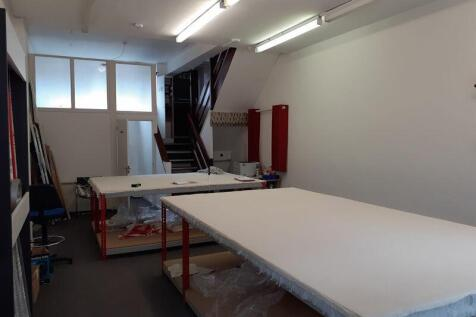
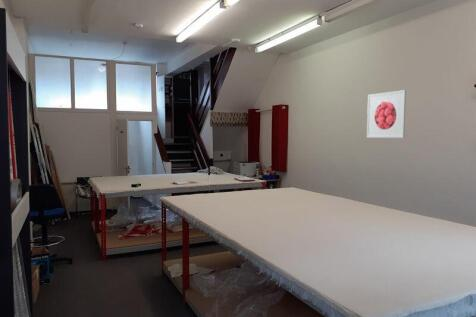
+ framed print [366,89,407,139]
